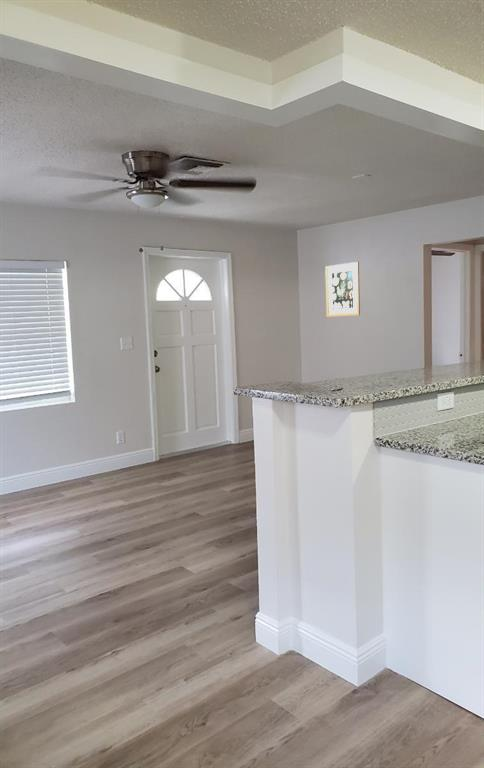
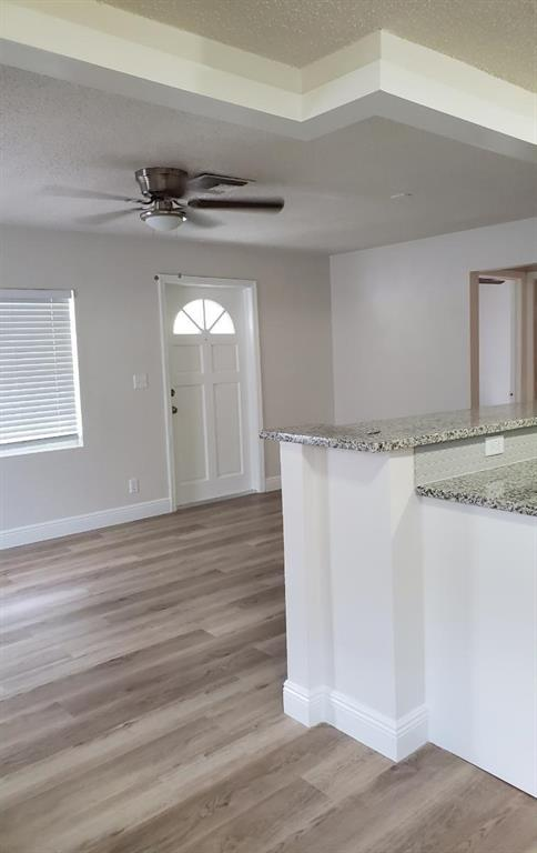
- wall art [324,261,361,318]
